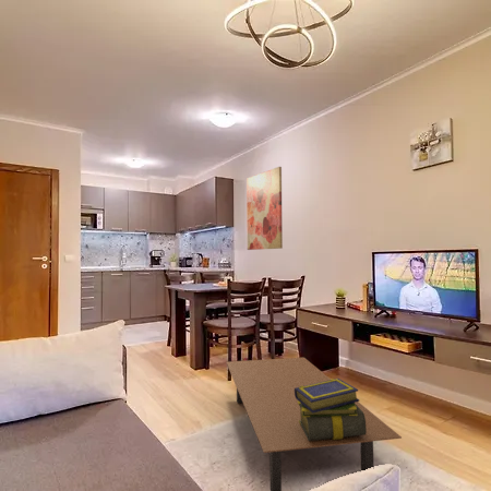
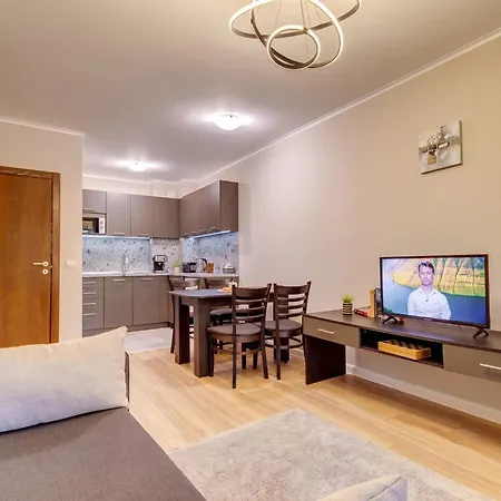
- wall art [246,166,284,251]
- stack of books [295,378,367,441]
- coffee table [226,357,403,491]
